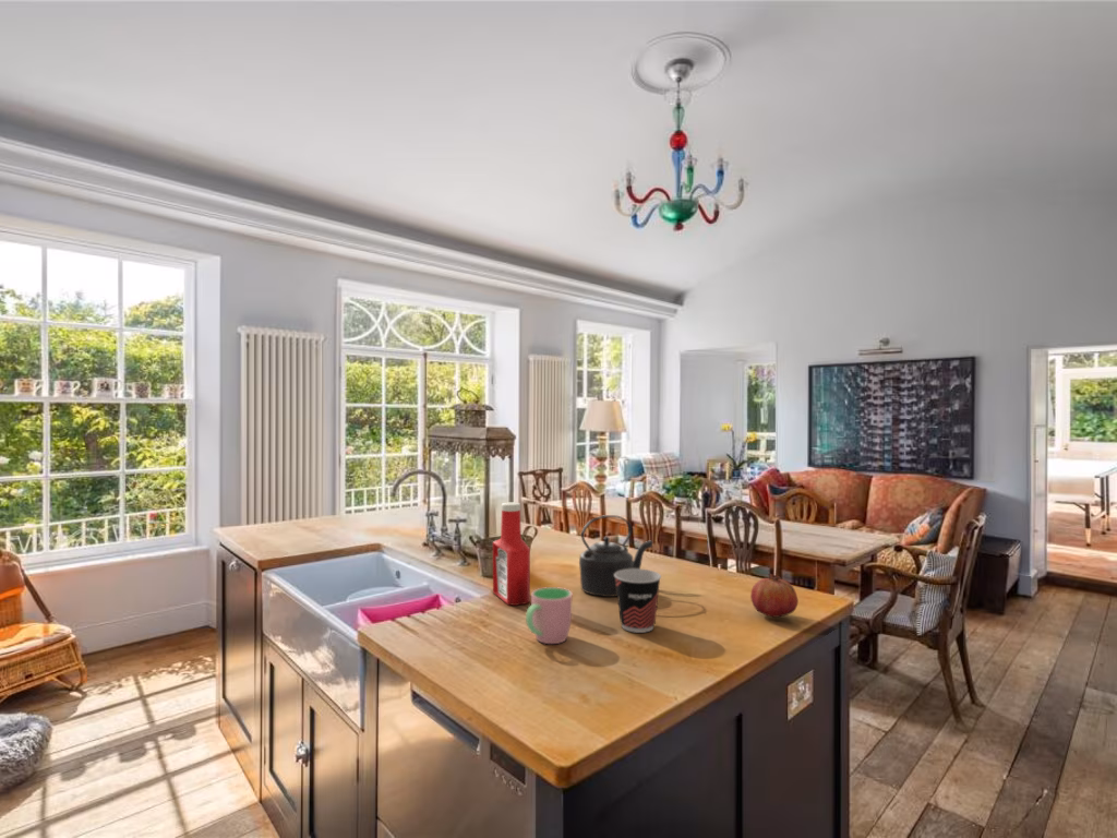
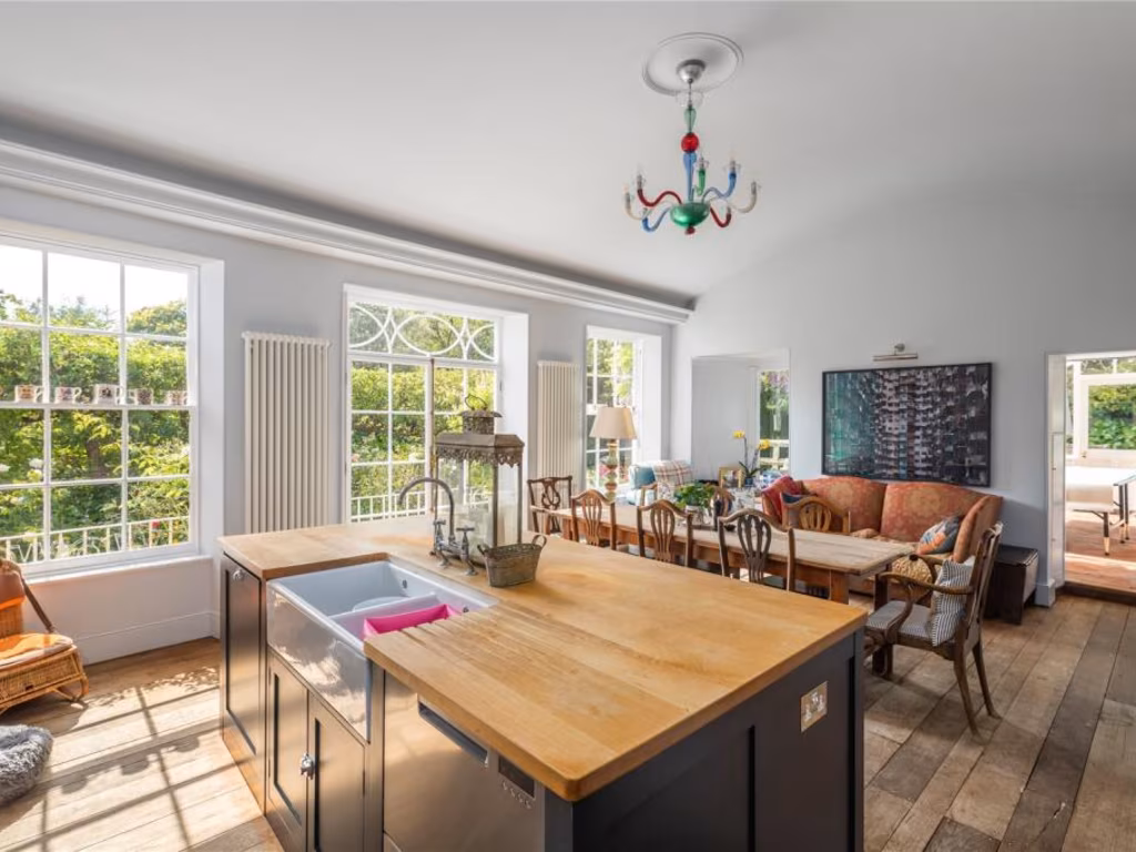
- soap bottle [492,501,531,607]
- kettle [578,514,653,598]
- cup [525,586,573,645]
- cup [614,568,662,634]
- fruit [749,573,800,619]
